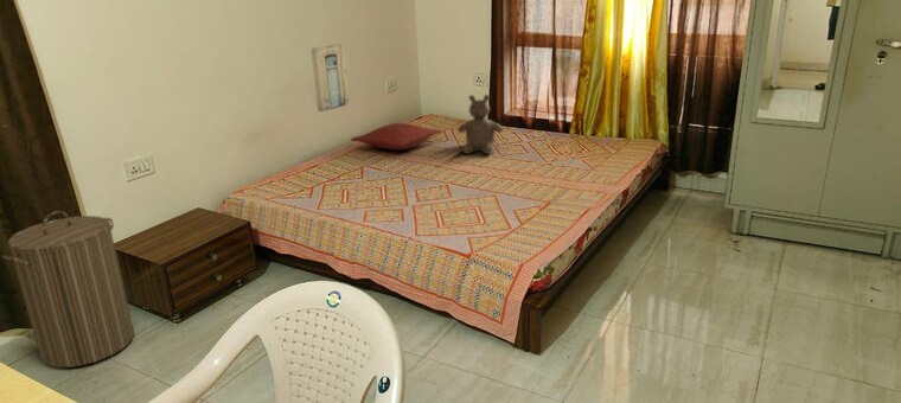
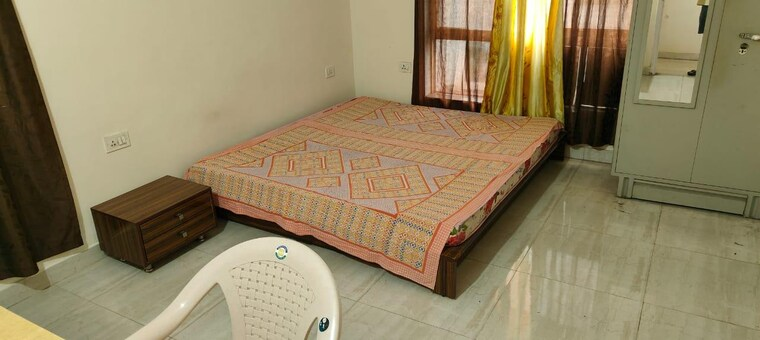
- pillow [350,122,443,151]
- wall art [309,43,351,113]
- teddy bear [456,94,504,155]
- laundry hamper [1,210,135,369]
